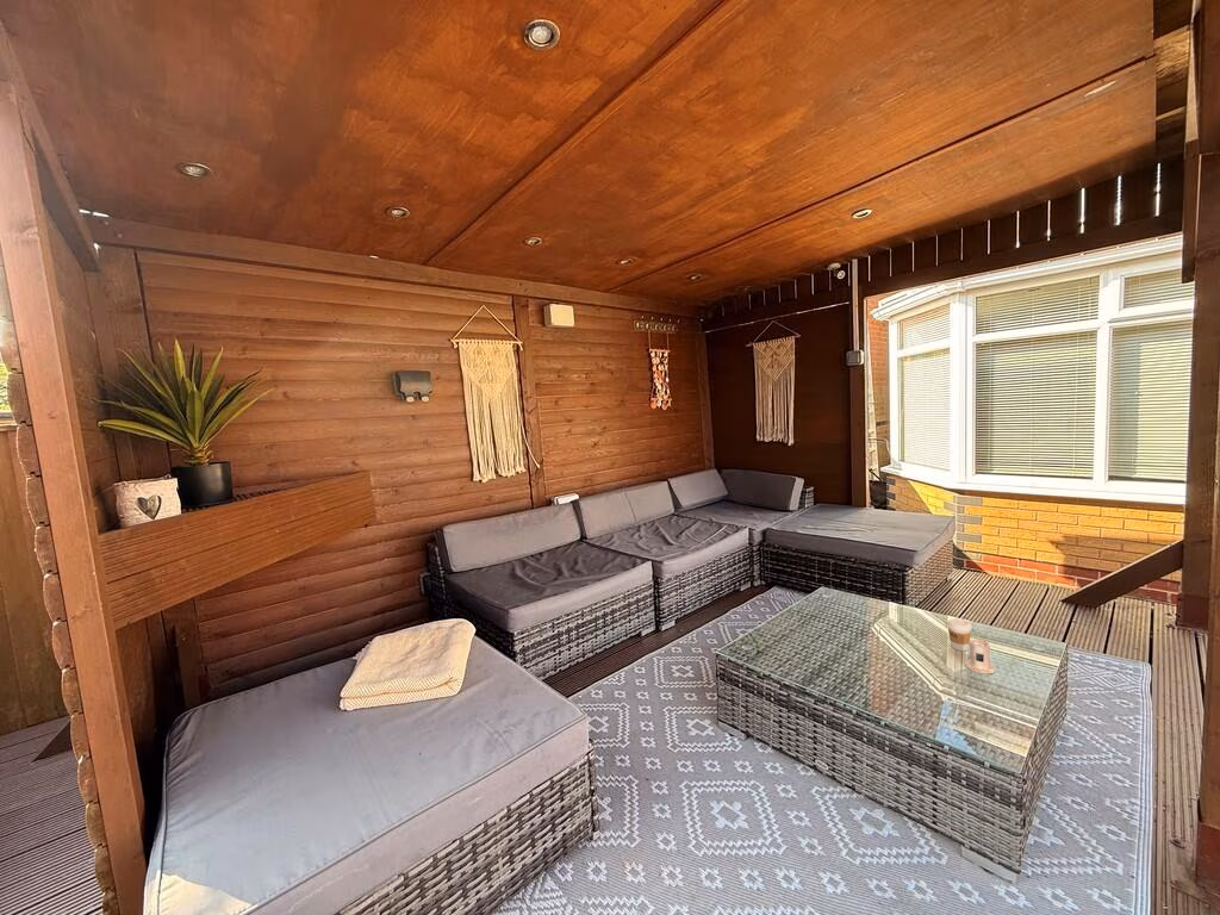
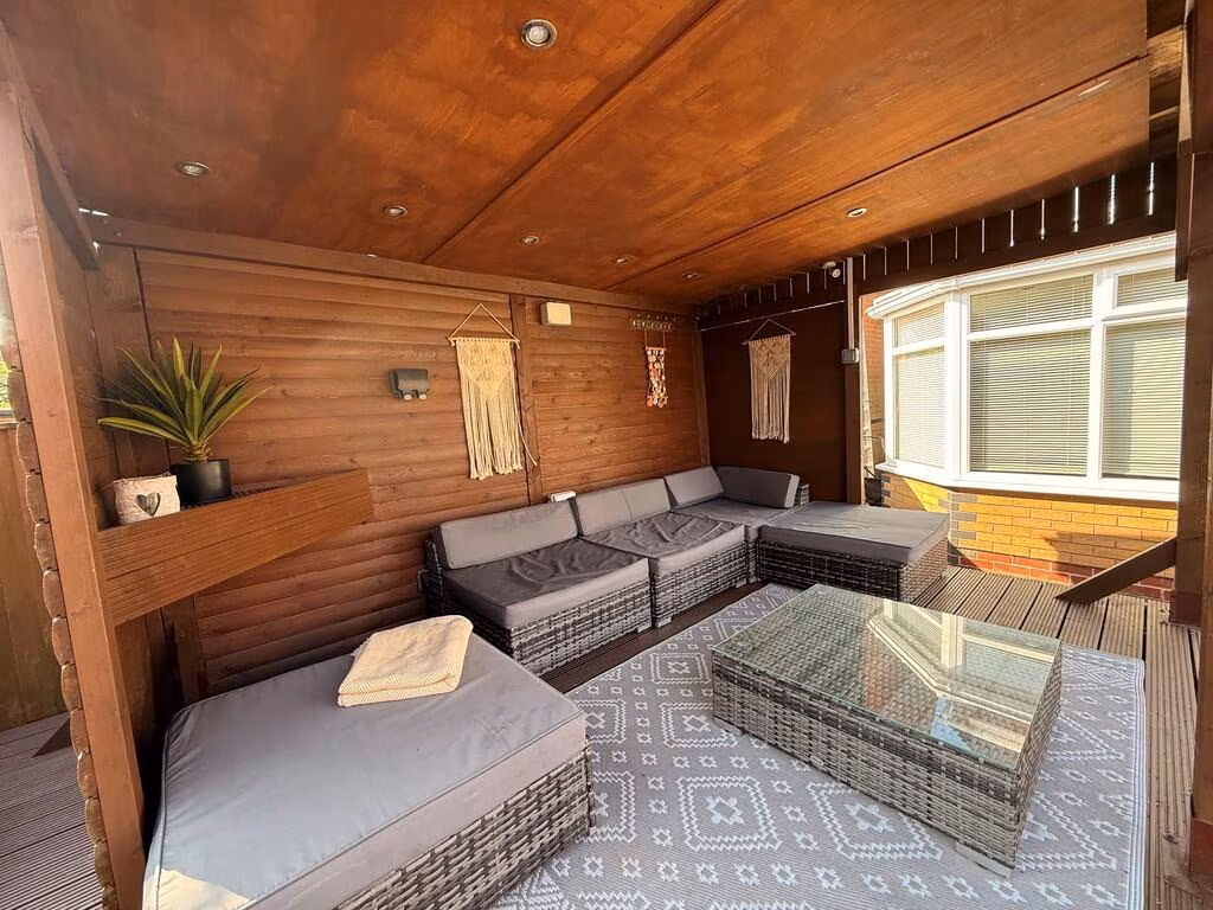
- candle [964,639,996,674]
- coffee cup [946,617,972,652]
